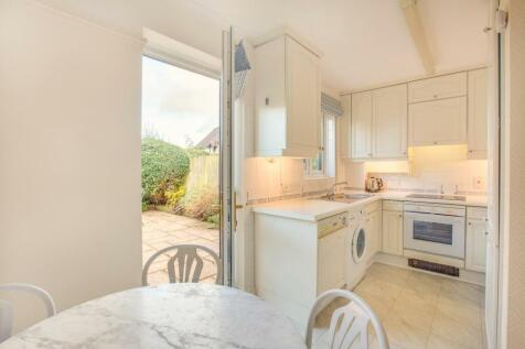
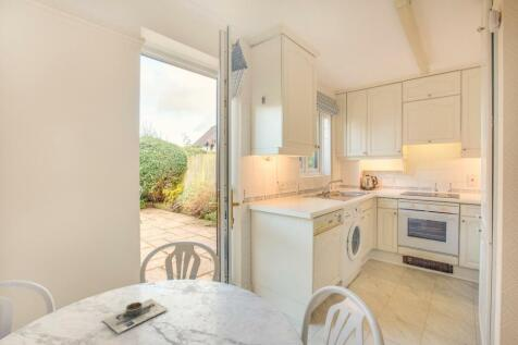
+ decorative bowl [101,297,170,334]
